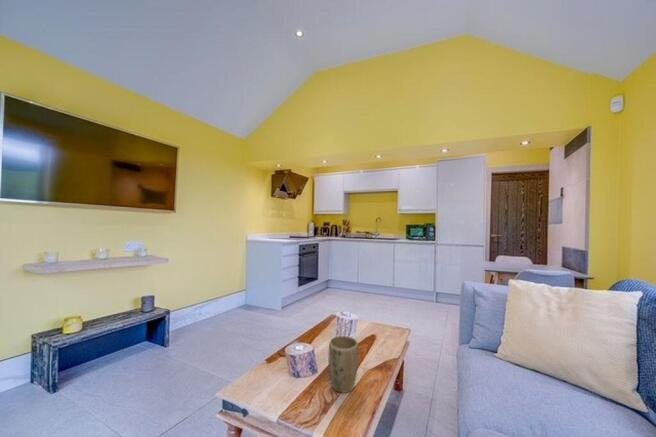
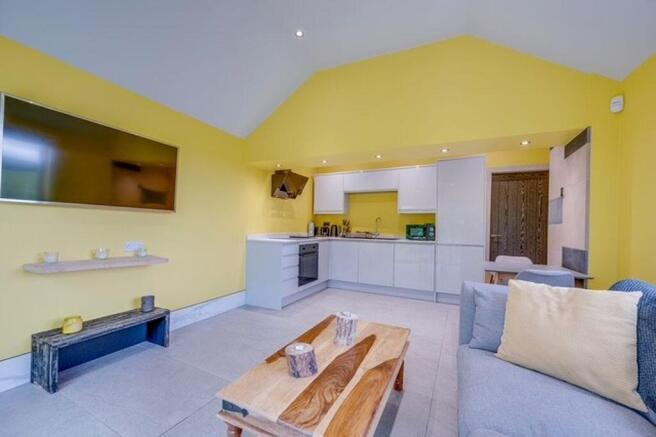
- plant pot [327,335,359,394]
